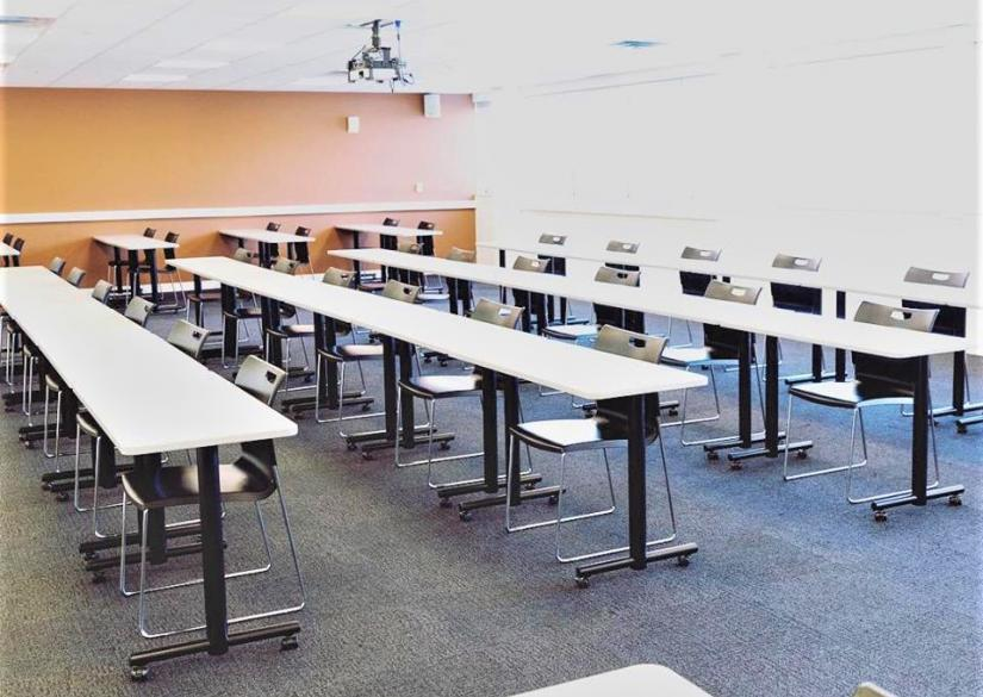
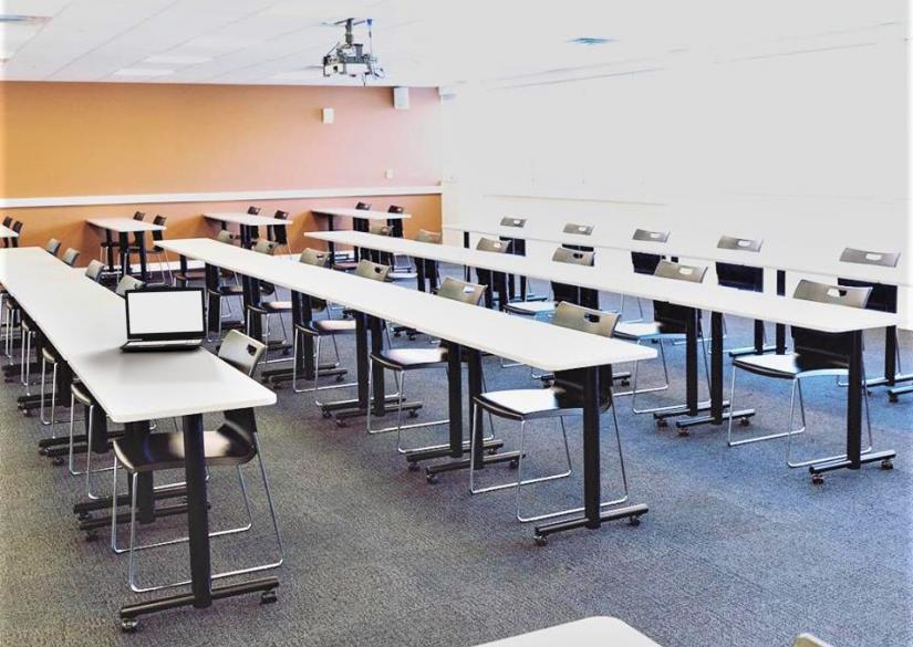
+ laptop [118,285,208,352]
